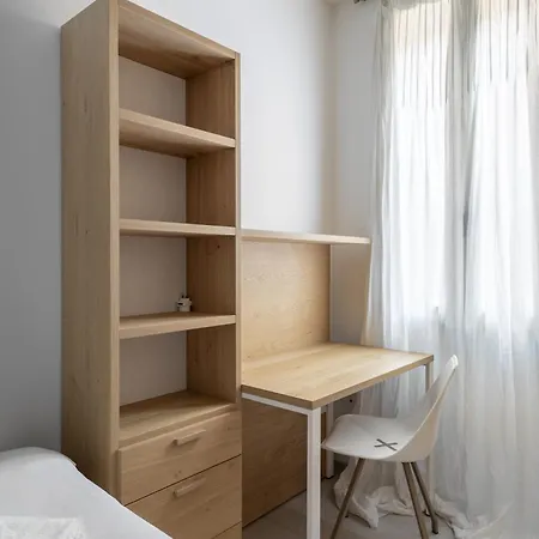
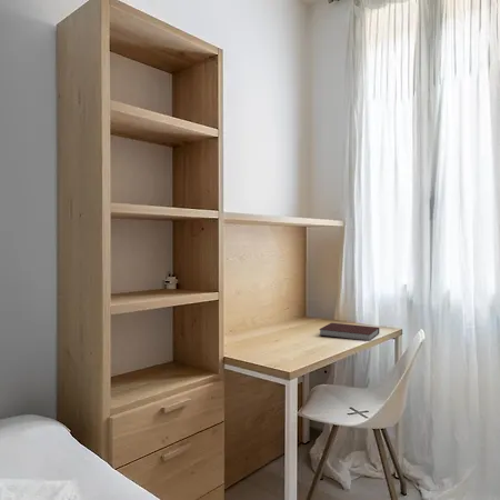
+ notebook [318,322,380,342]
